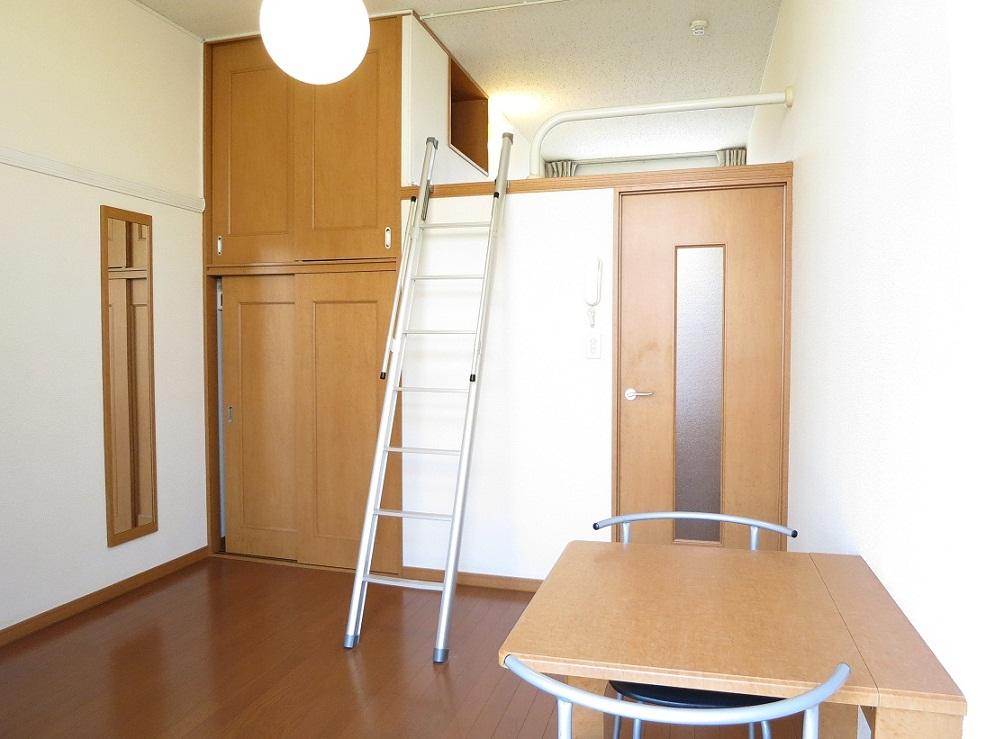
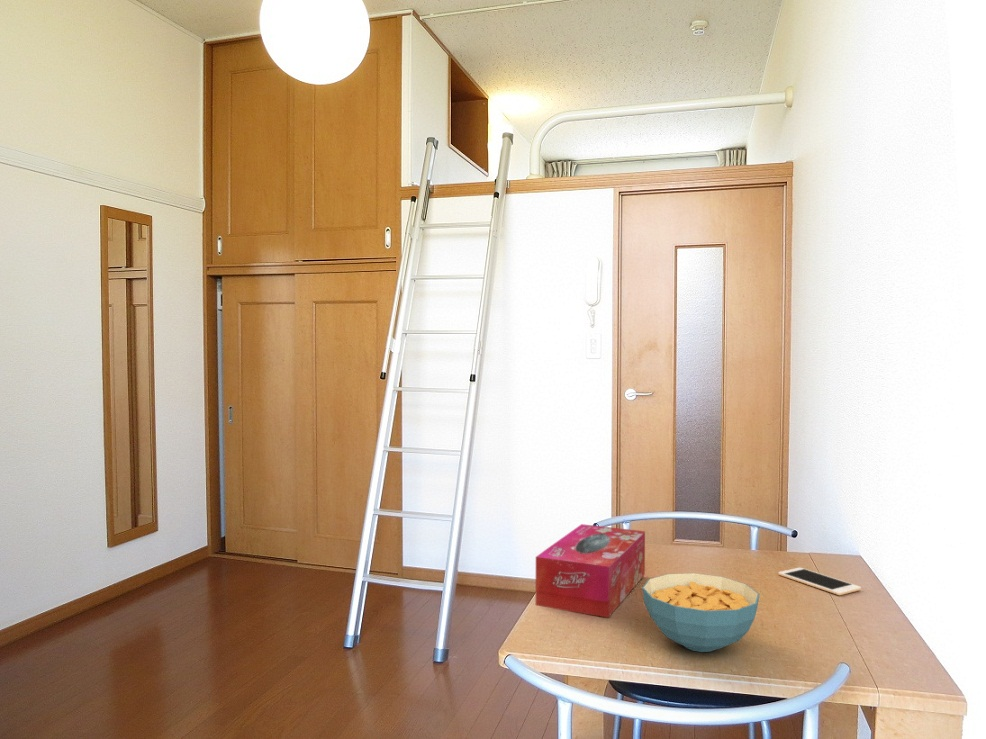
+ cell phone [777,567,862,596]
+ cereal bowl [641,572,760,653]
+ tissue box [535,523,646,619]
